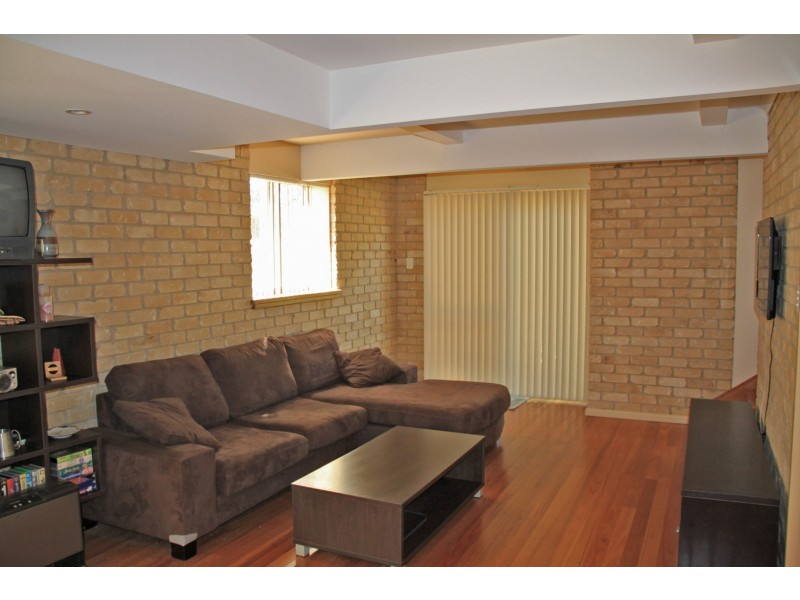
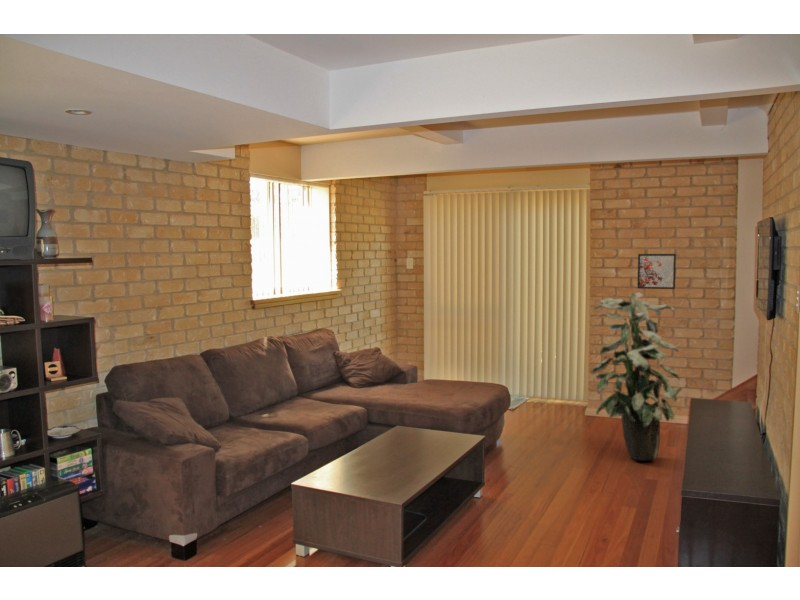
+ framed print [636,253,677,290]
+ indoor plant [590,292,683,462]
